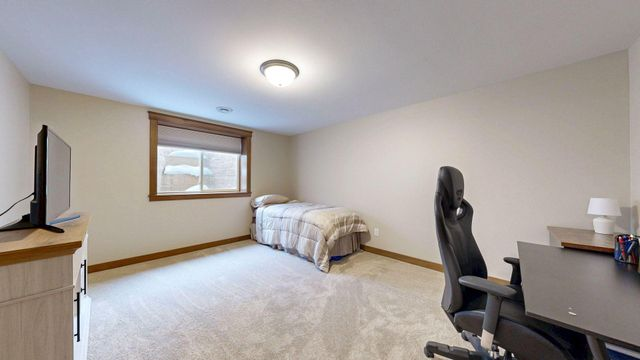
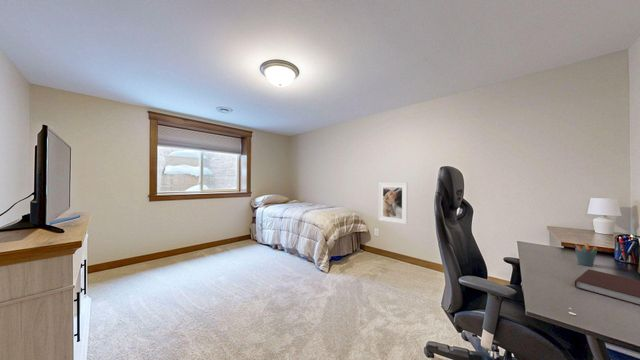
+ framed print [378,181,409,225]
+ notebook [574,268,640,306]
+ pen holder [573,240,599,267]
